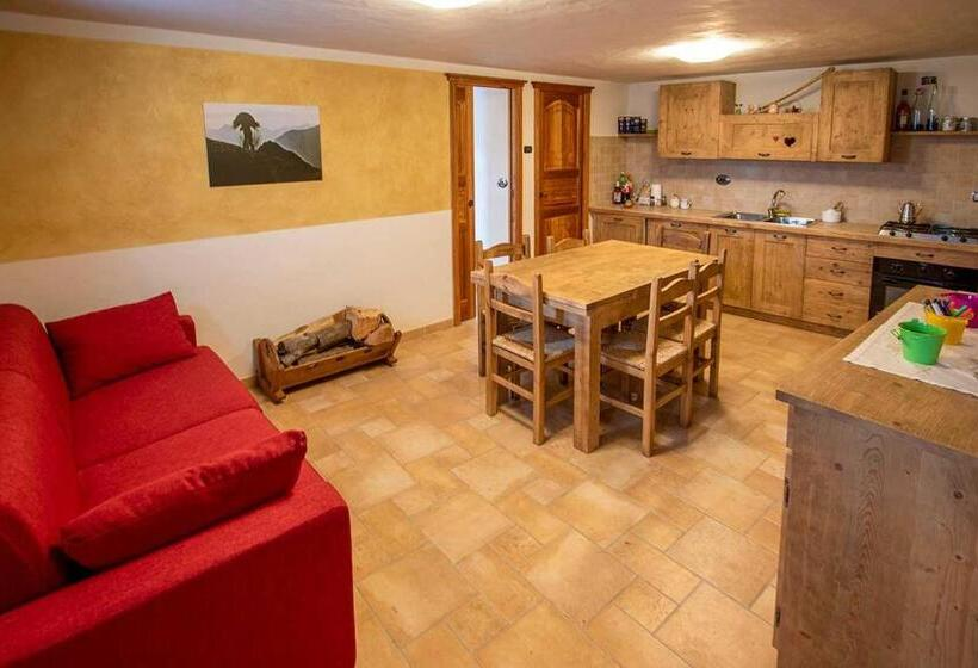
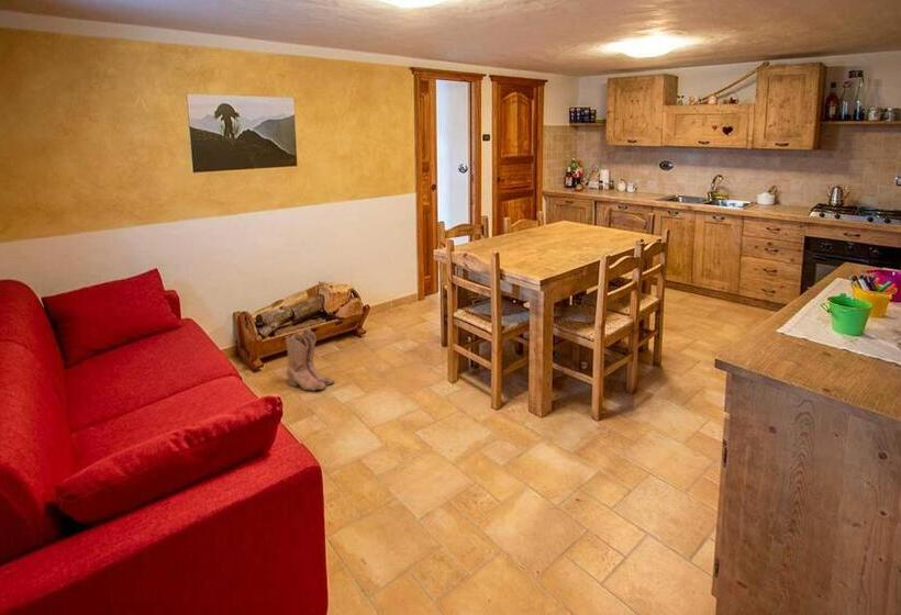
+ boots [285,328,335,391]
